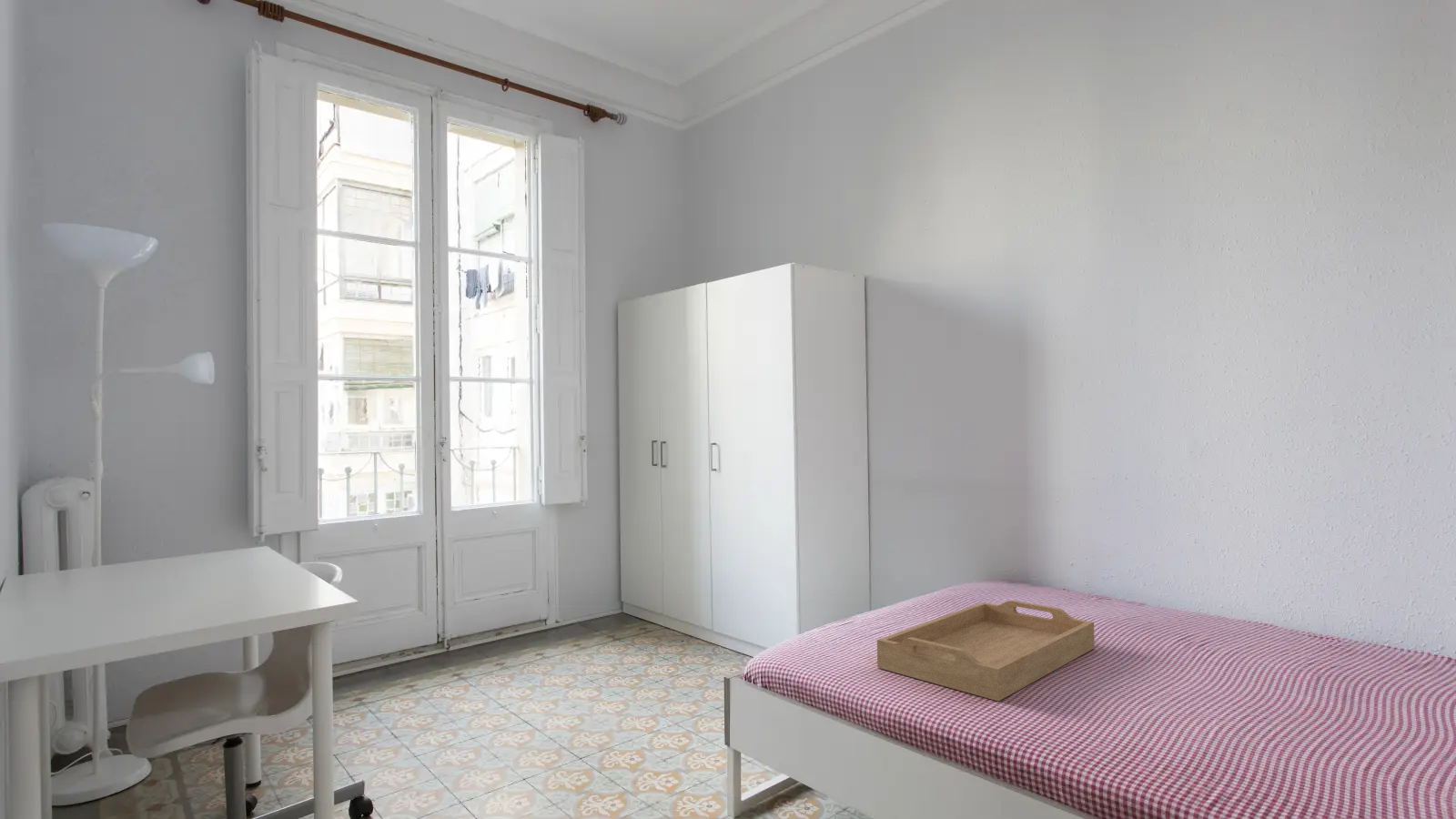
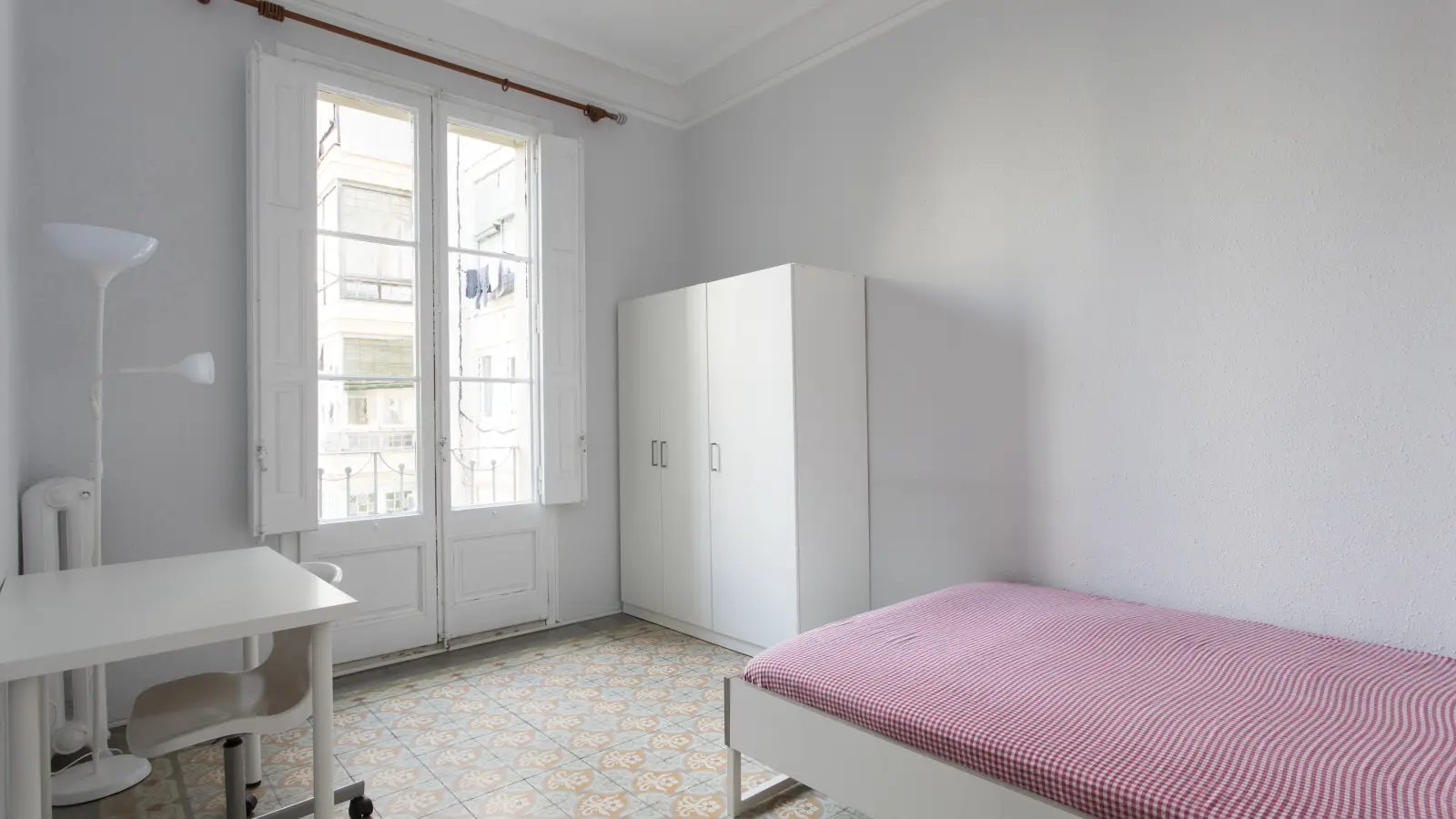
- serving tray [876,600,1096,702]
